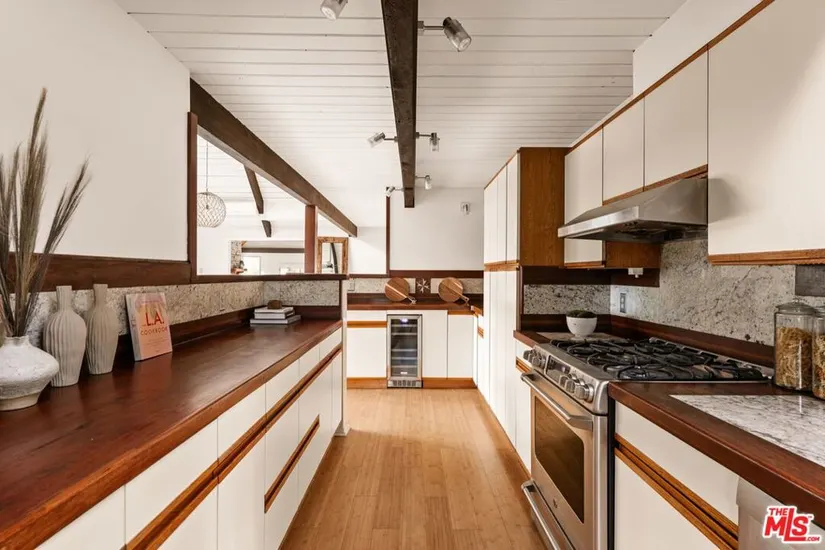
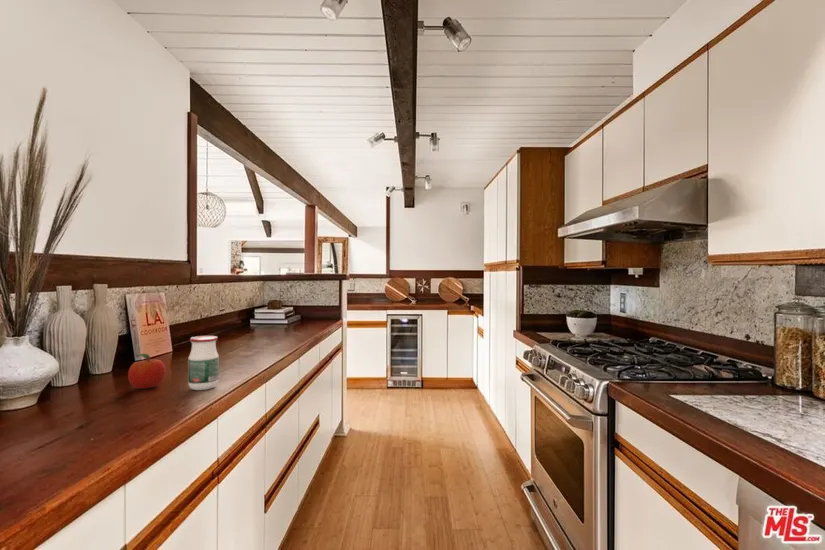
+ jar [187,335,220,391]
+ fruit [127,353,167,390]
